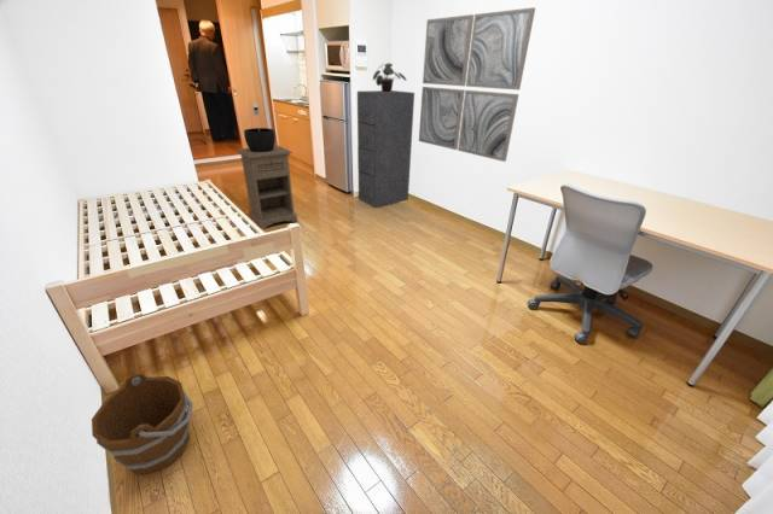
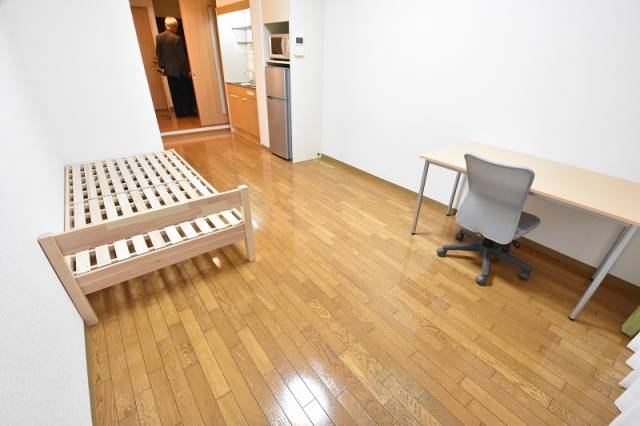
- bucket [91,372,194,477]
- nightstand [236,145,298,230]
- potted plant [372,62,407,93]
- wall art [418,6,536,163]
- filing cabinet [356,89,415,209]
- table lamp [243,103,277,152]
